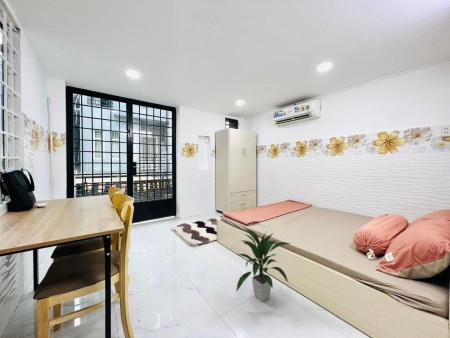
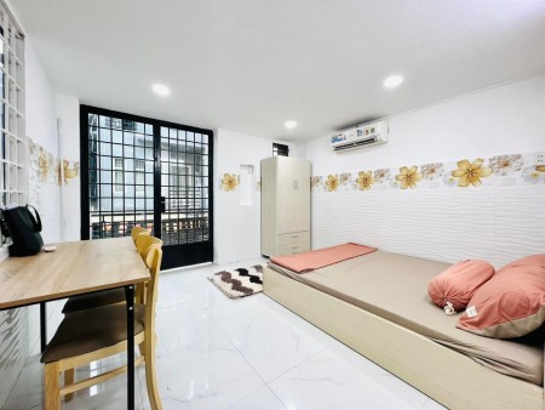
- indoor plant [235,228,292,303]
